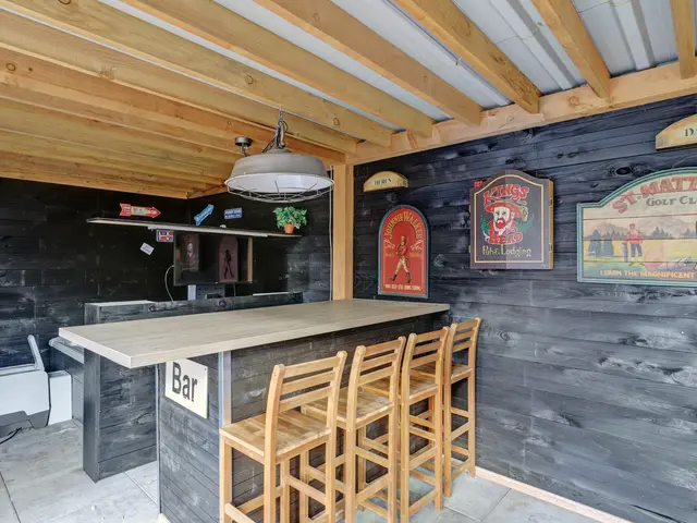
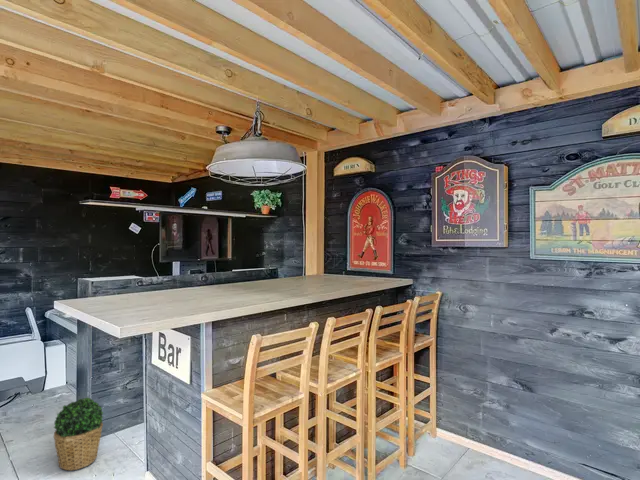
+ potted plant [52,397,104,471]
